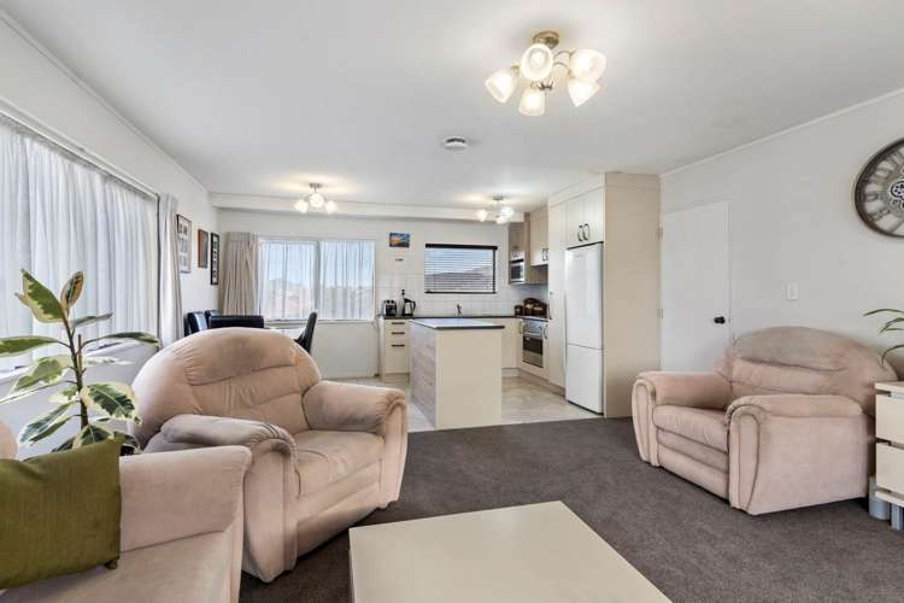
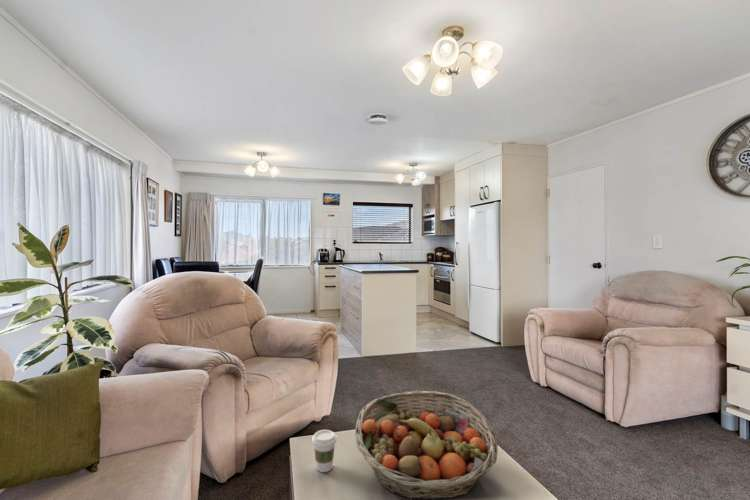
+ fruit basket [354,390,499,500]
+ coffee cup [311,429,338,473]
